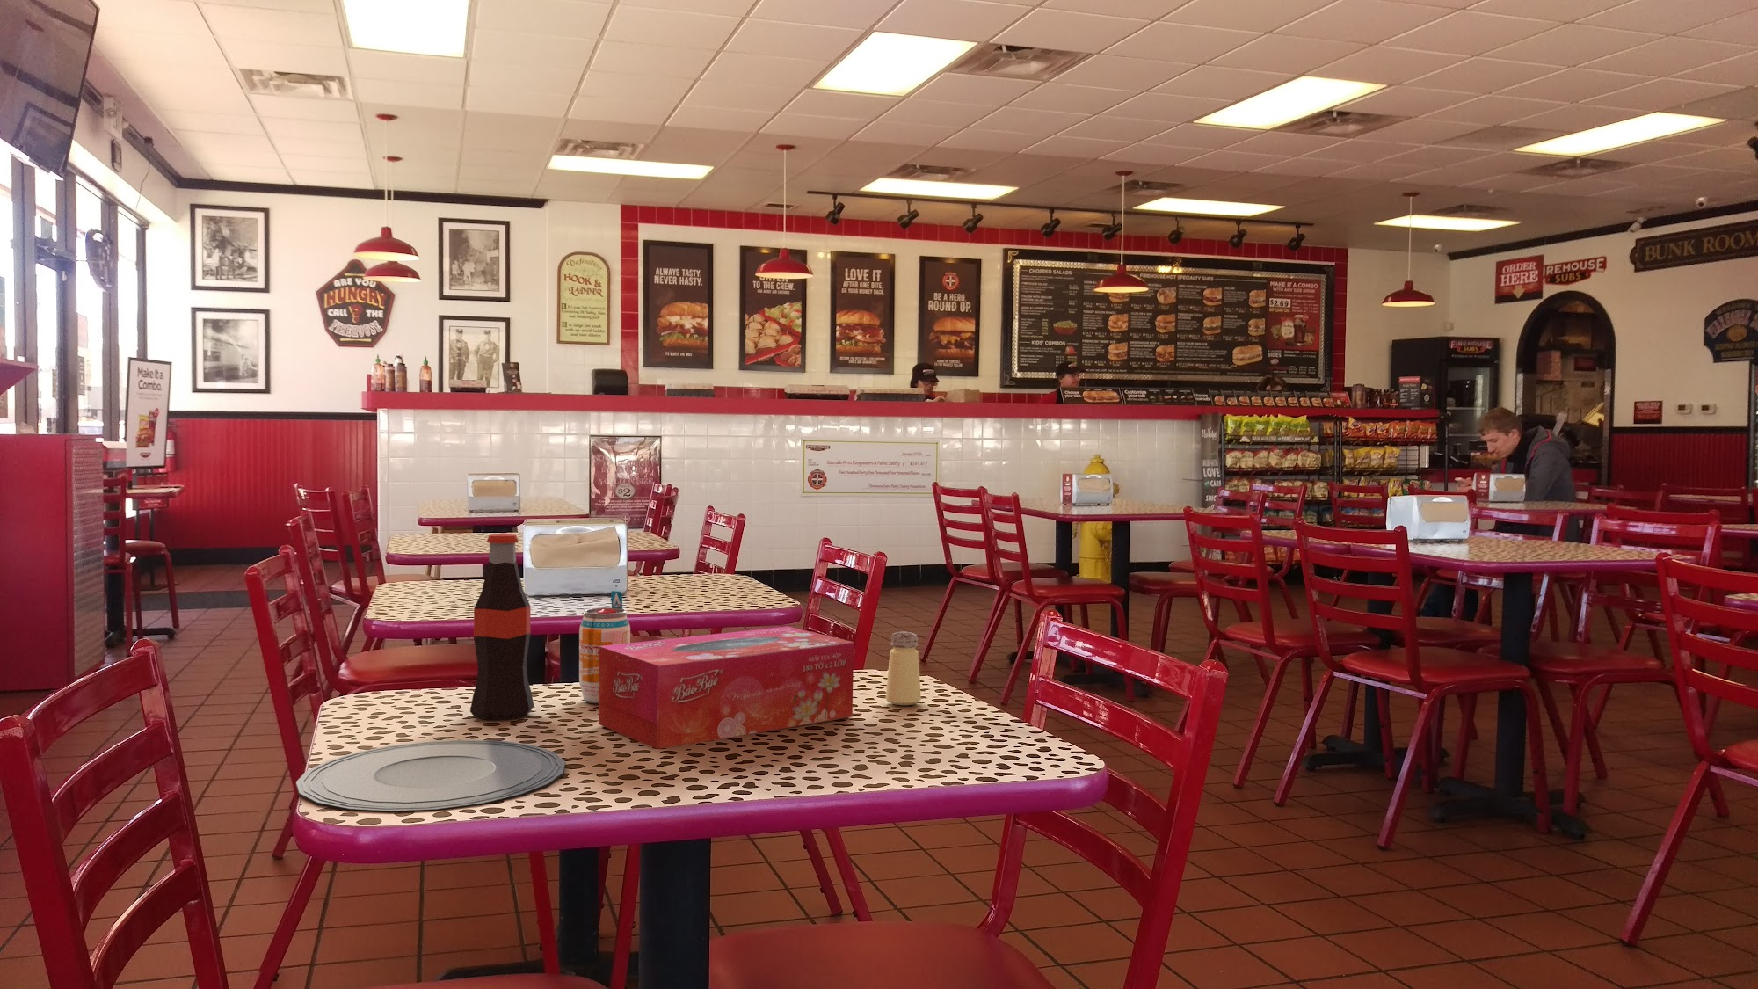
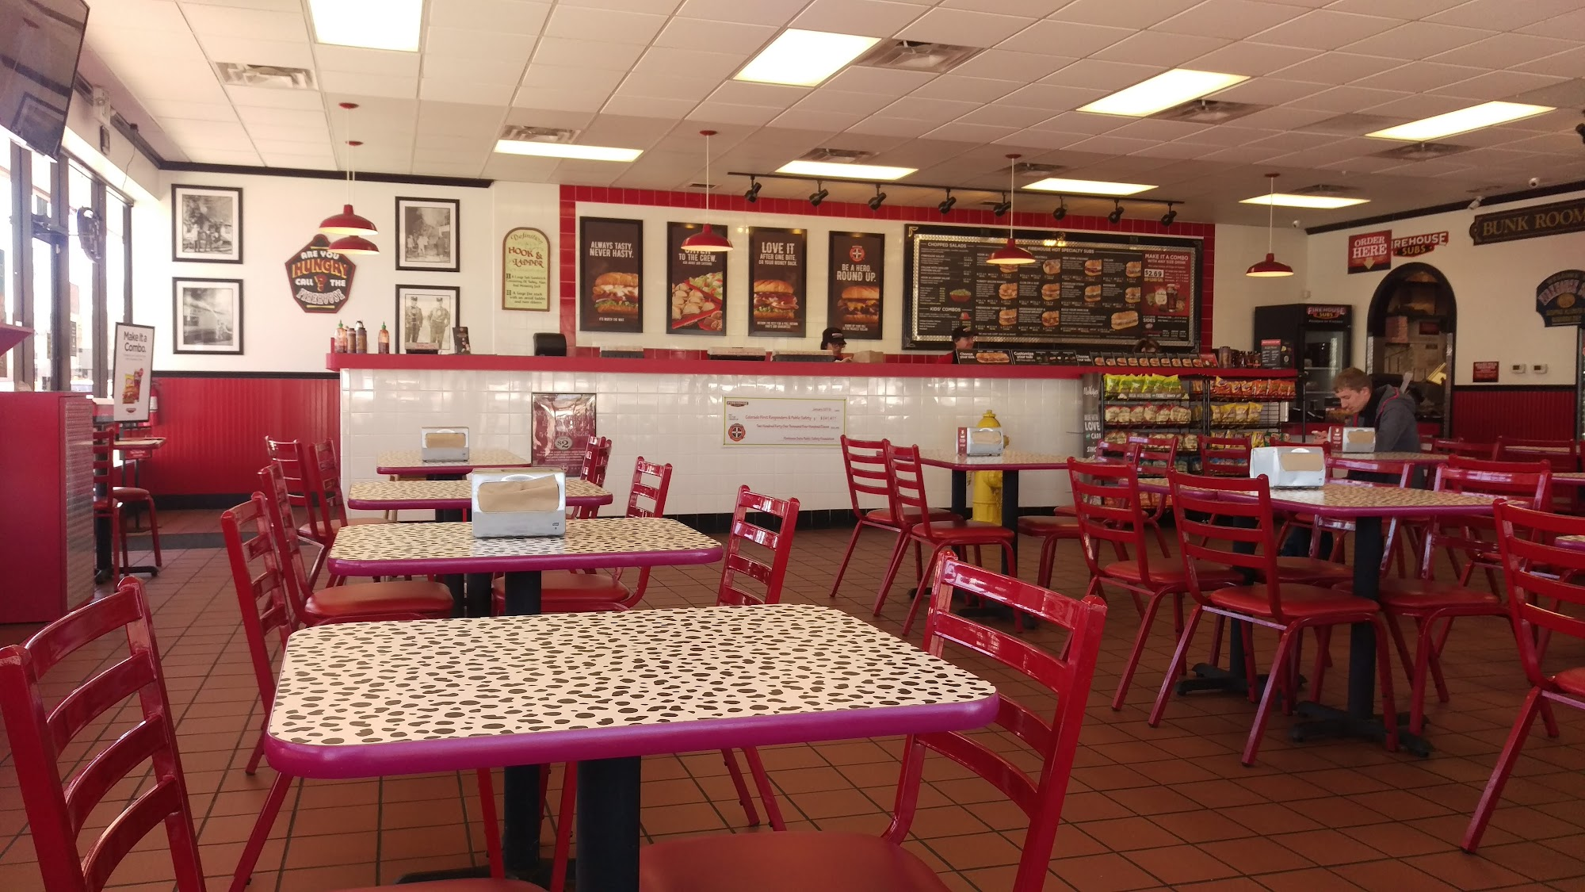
- bottle [470,531,535,721]
- tissue box [598,626,855,750]
- plate [296,739,566,814]
- saltshaker [885,630,922,706]
- beverage can [578,589,631,704]
